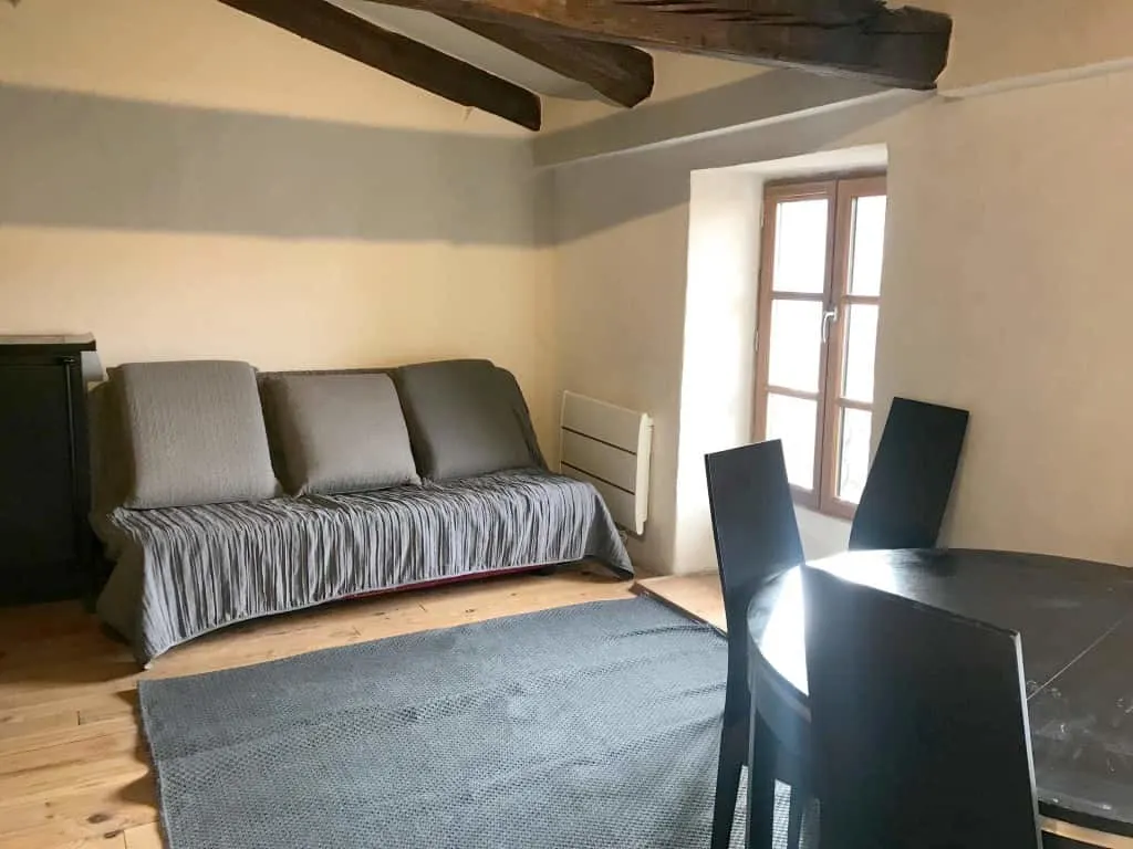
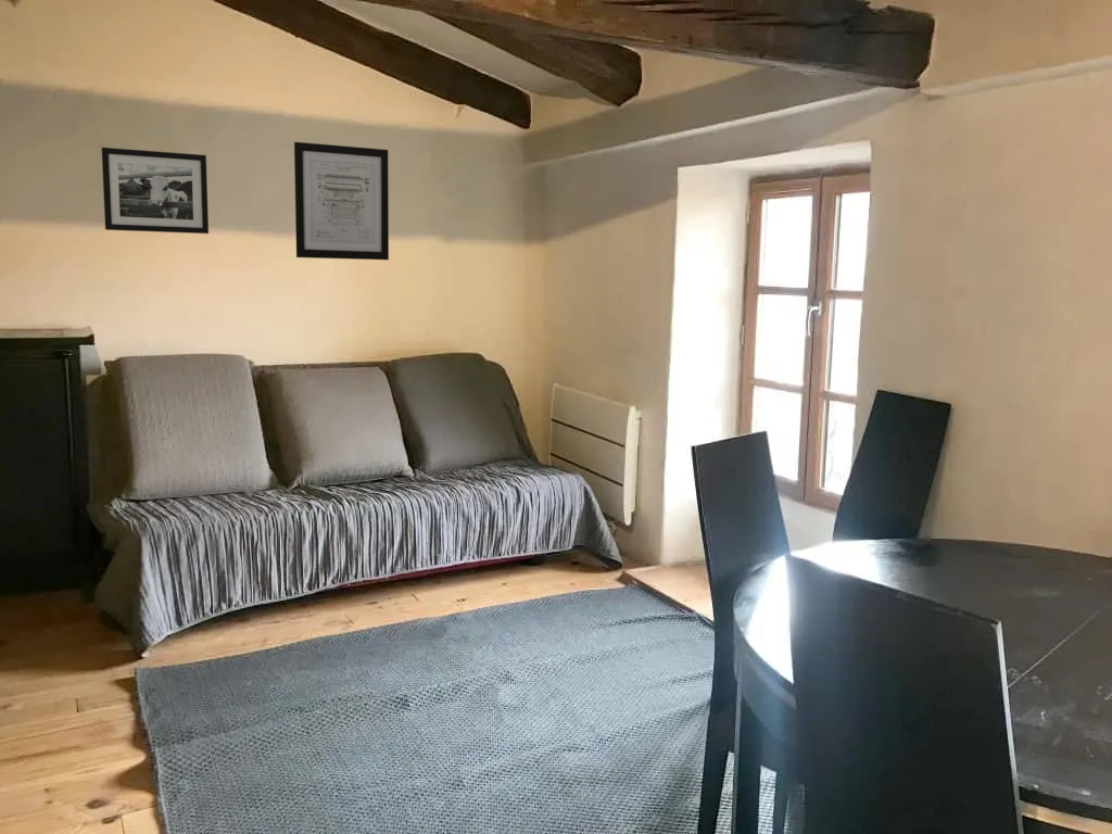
+ picture frame [101,147,210,235]
+ wall art [293,141,390,261]
